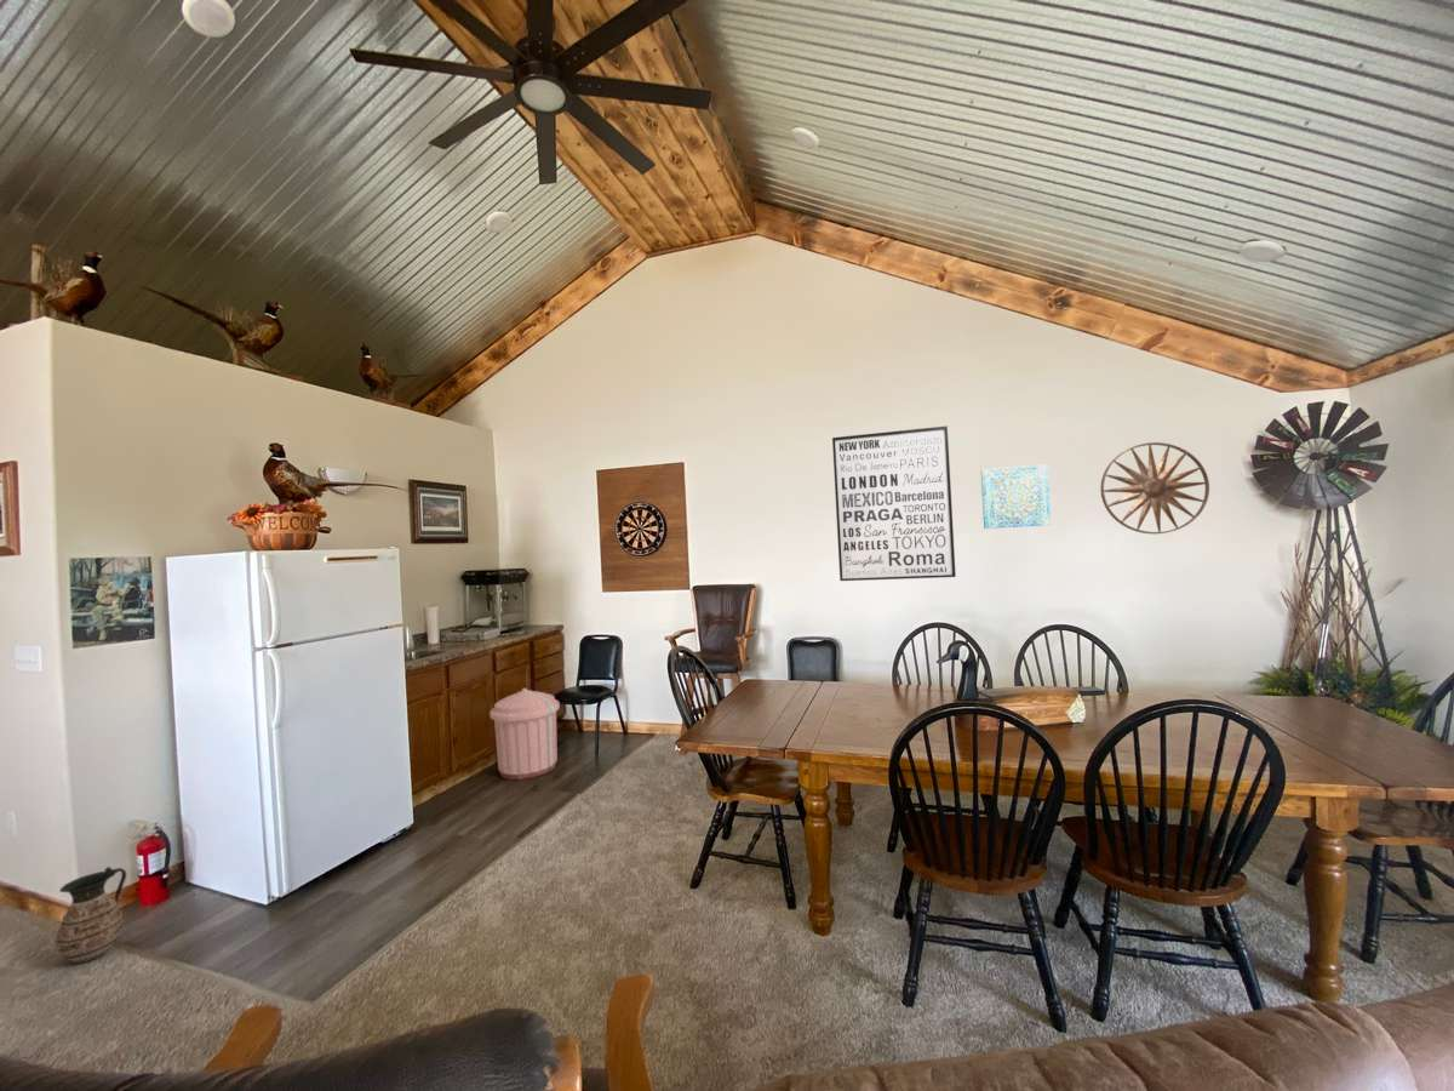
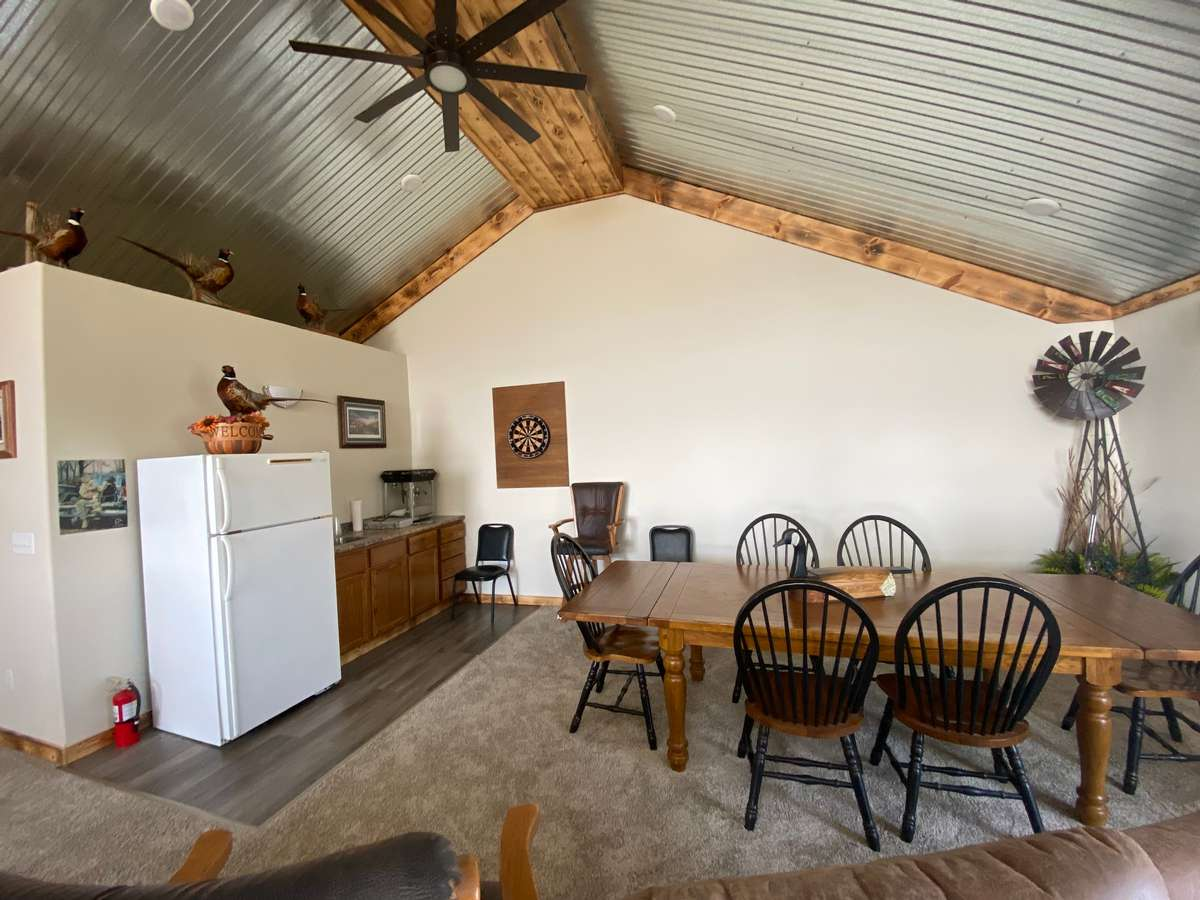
- wall art [831,424,957,582]
- wall art [1099,441,1210,535]
- ceramic jug [55,866,127,965]
- trash can [488,687,561,781]
- wall art [980,463,1052,530]
